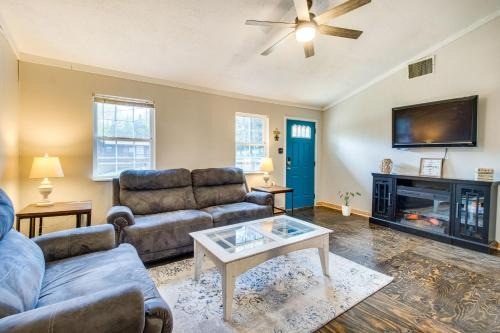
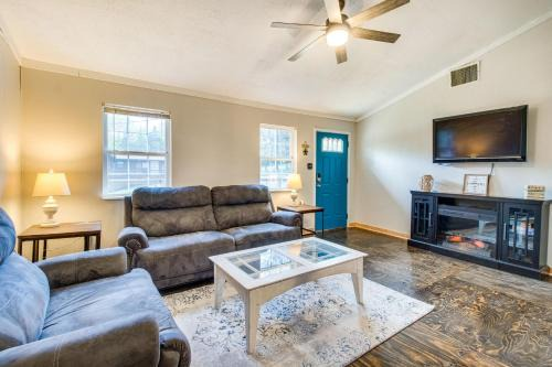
- house plant [336,190,362,217]
